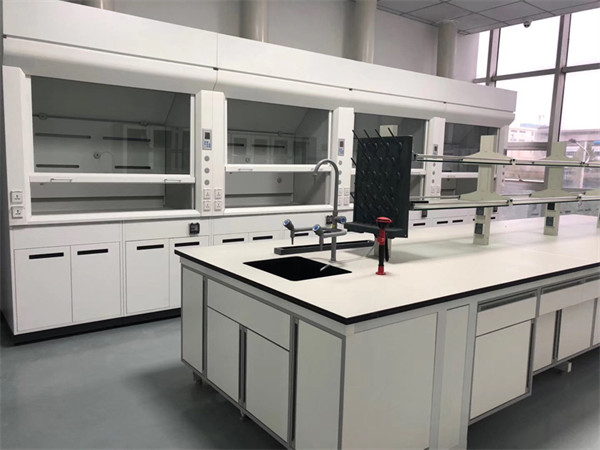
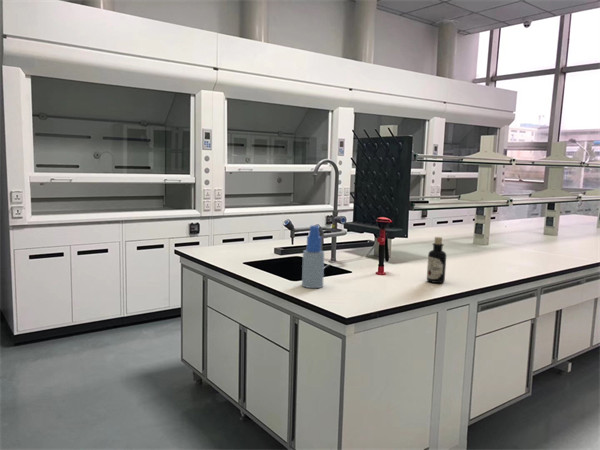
+ spray bottle [301,224,325,289]
+ bottle [426,236,447,284]
